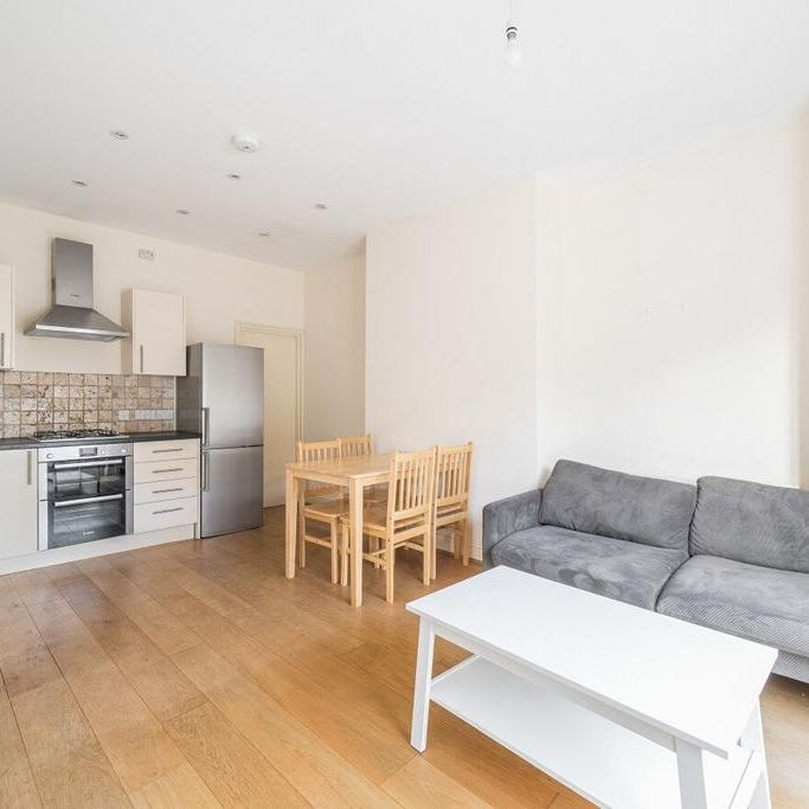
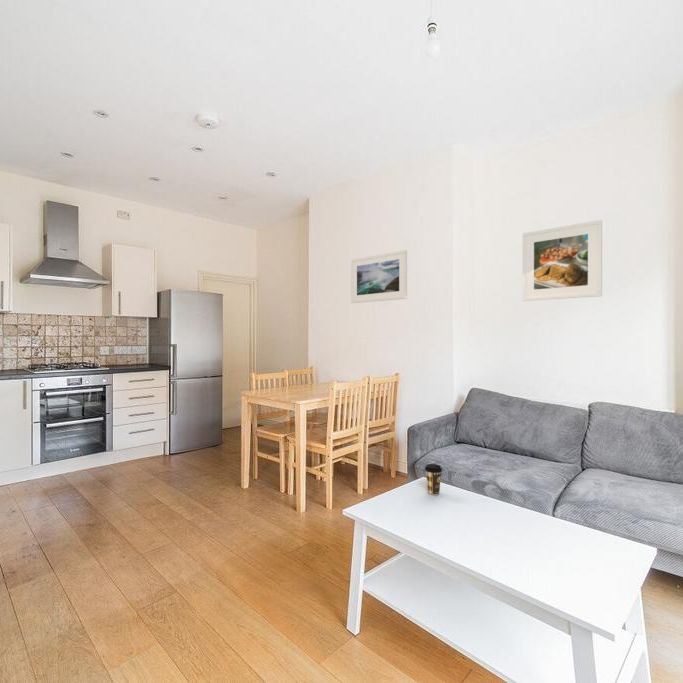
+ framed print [522,219,603,302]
+ coffee cup [424,463,443,496]
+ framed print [350,249,408,304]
